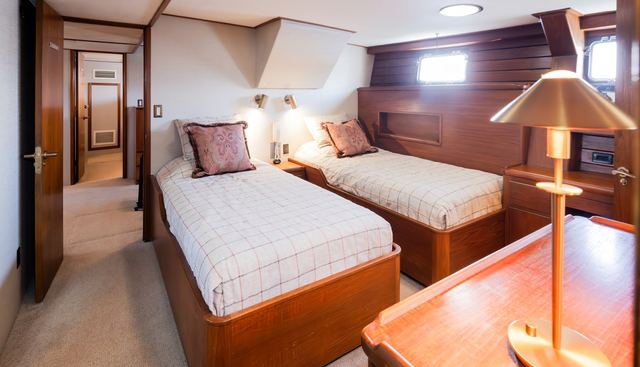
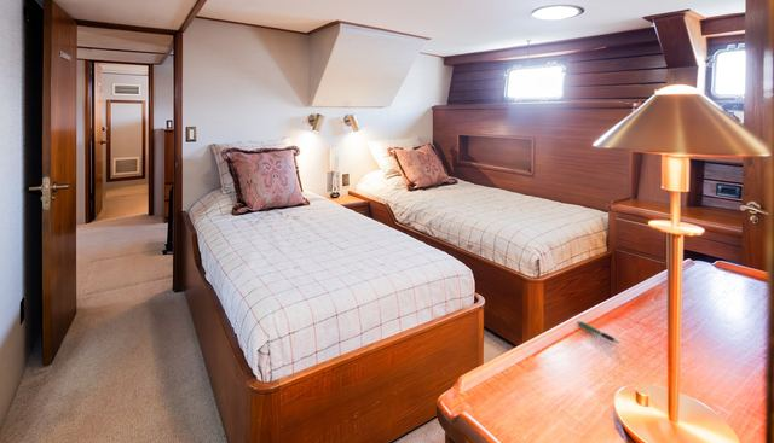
+ pen [576,320,620,345]
